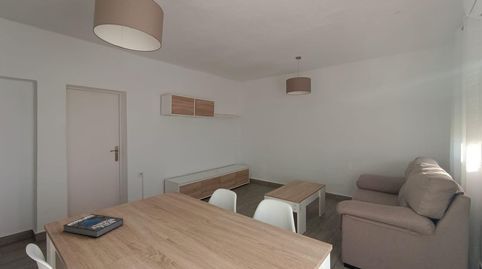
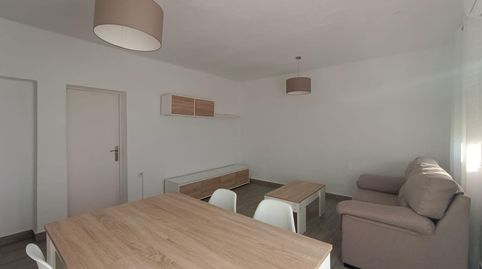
- book [62,213,124,238]
